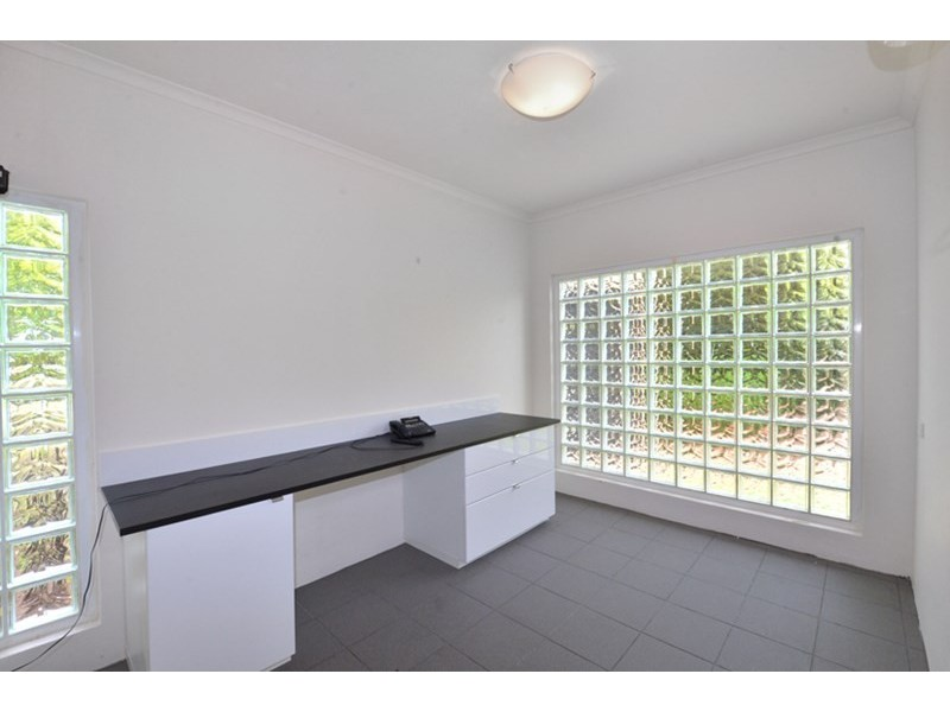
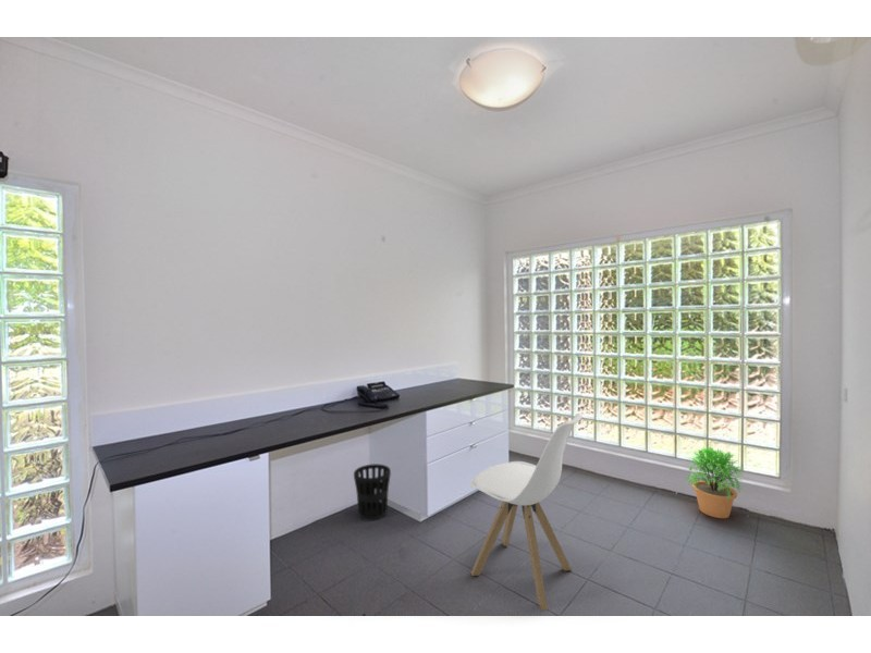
+ potted plant [685,446,743,519]
+ bar stool [469,412,584,612]
+ wastebasket [353,463,392,522]
